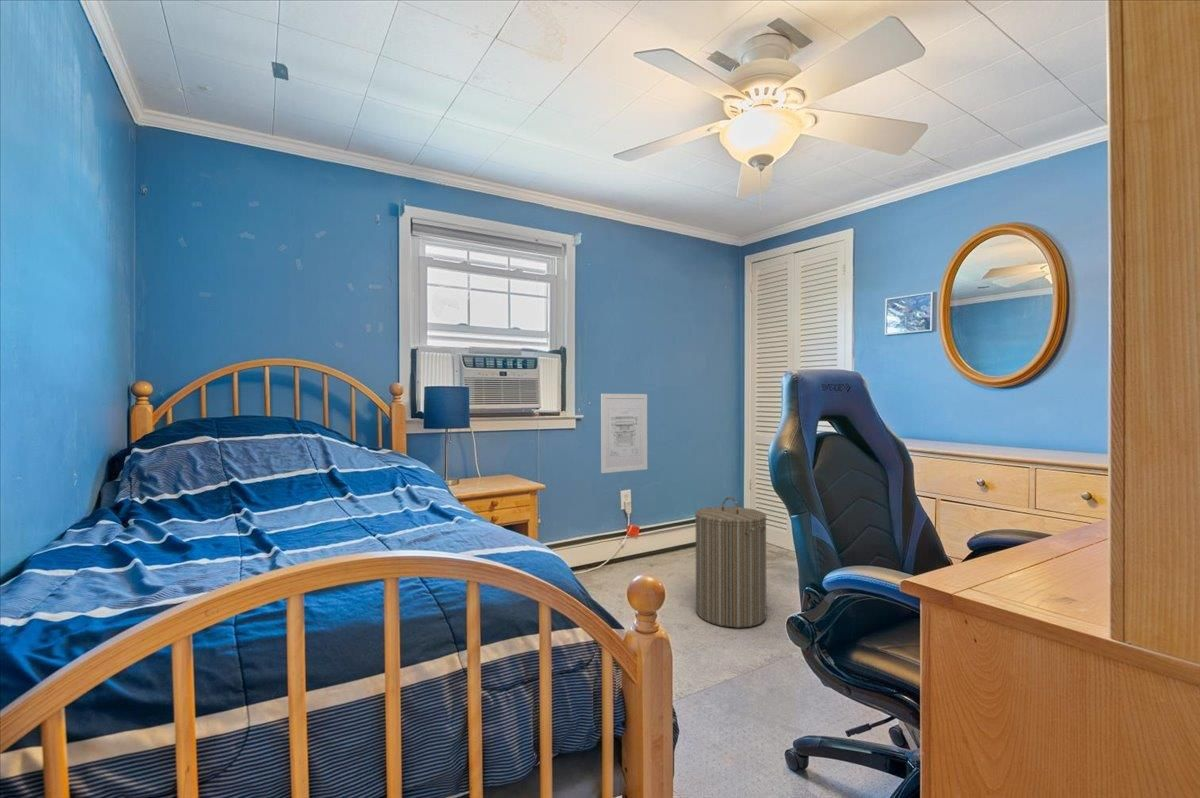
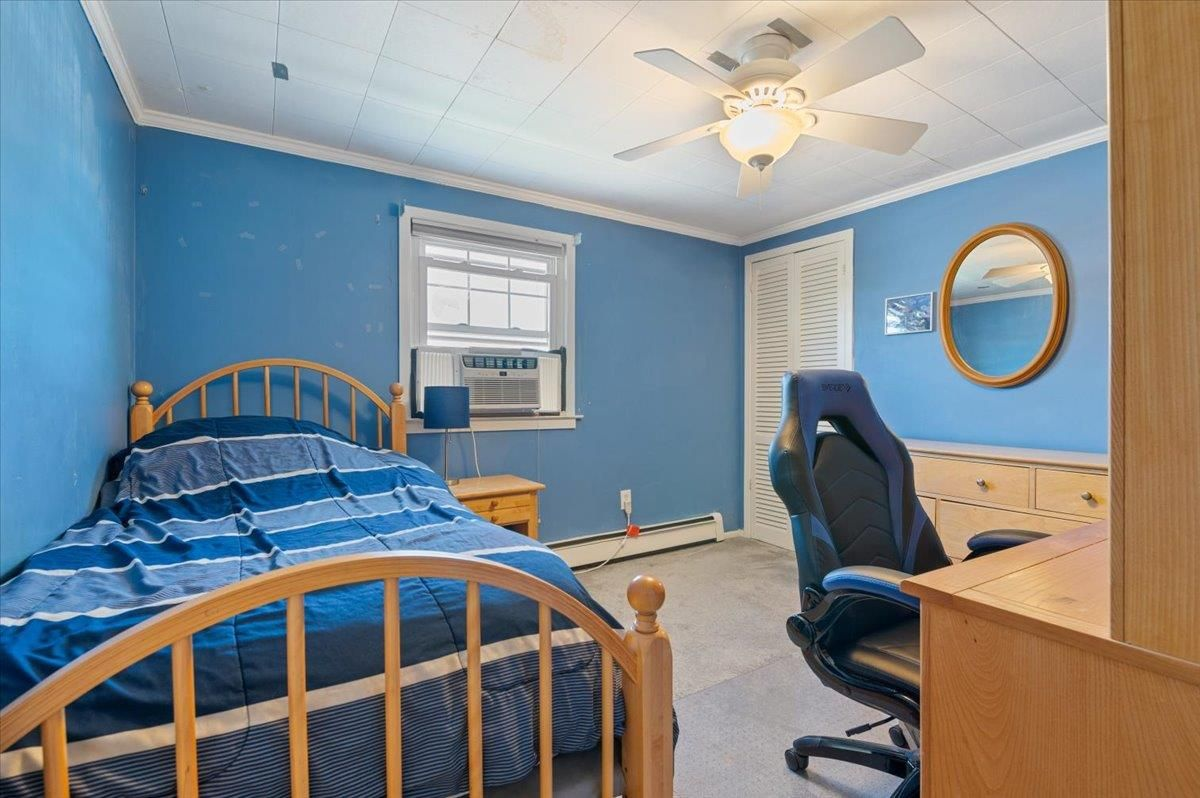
- wall art [600,393,648,474]
- laundry hamper [694,496,768,629]
